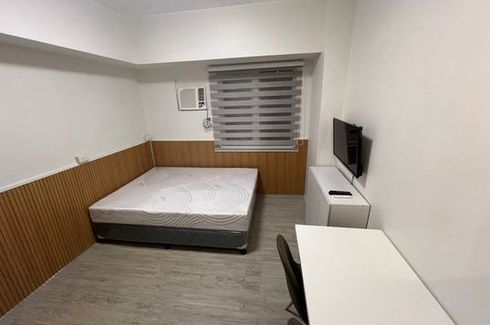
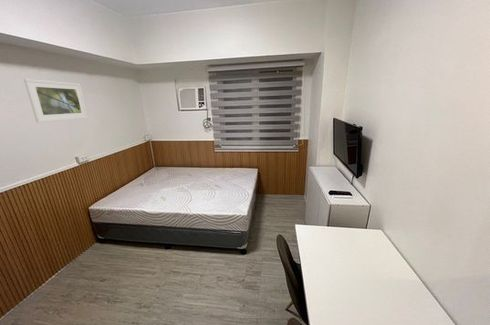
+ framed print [23,78,89,123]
